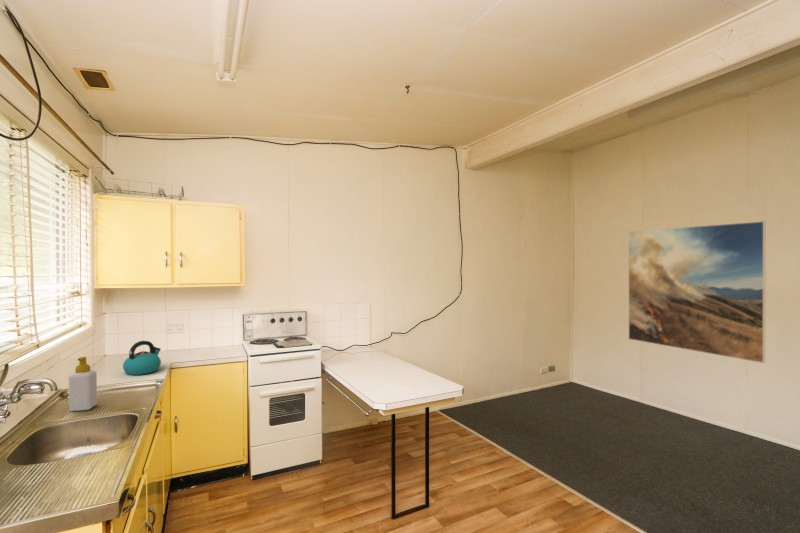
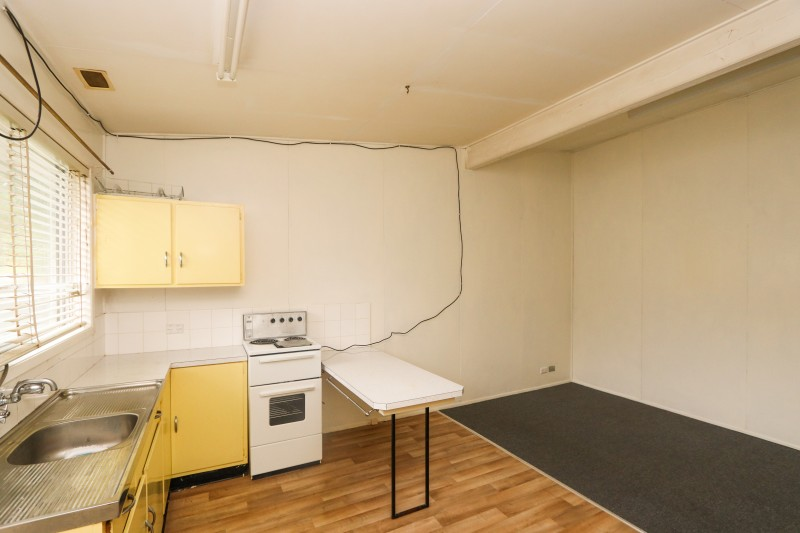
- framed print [627,220,766,364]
- kettle [122,340,162,376]
- soap bottle [68,356,98,412]
